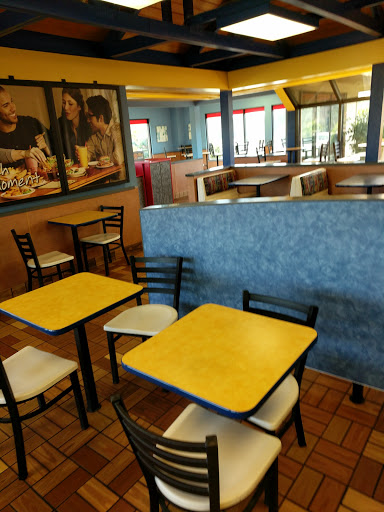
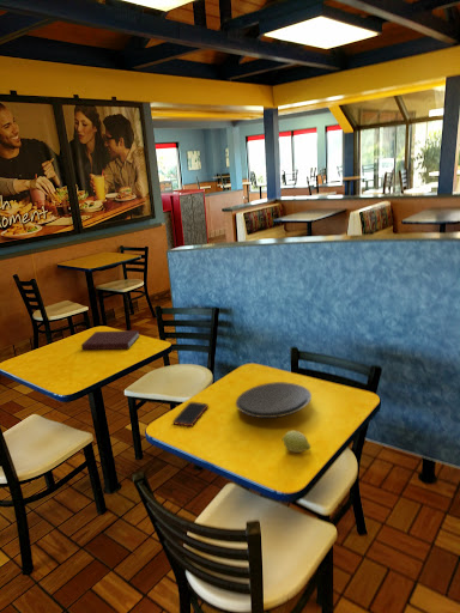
+ notebook [80,329,140,351]
+ fruit [280,430,311,454]
+ plate [235,381,313,419]
+ cell phone [171,401,210,427]
